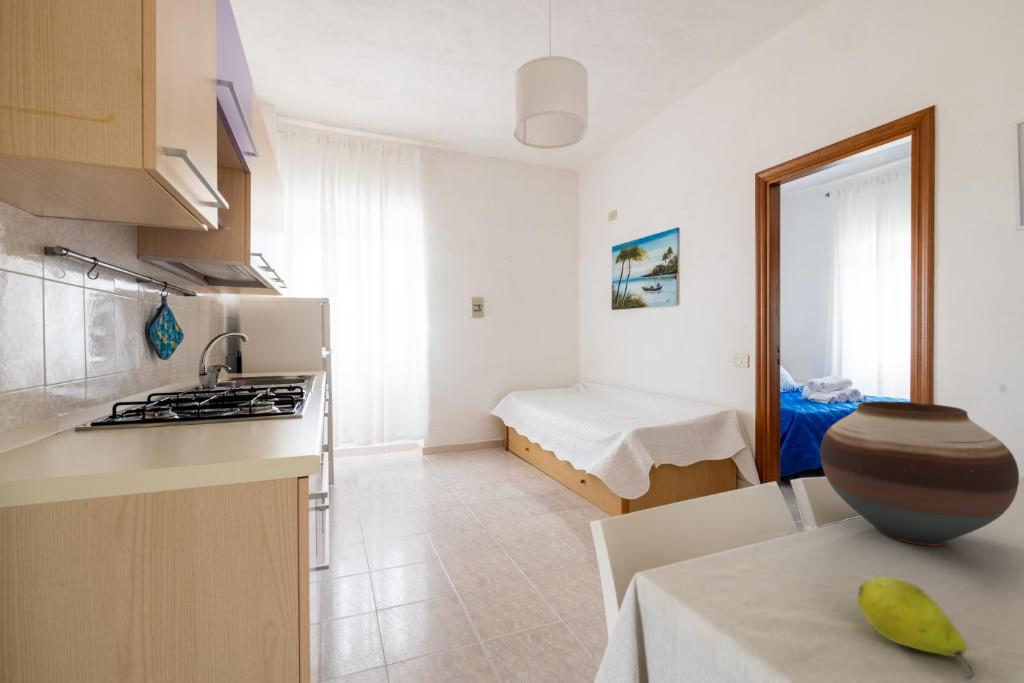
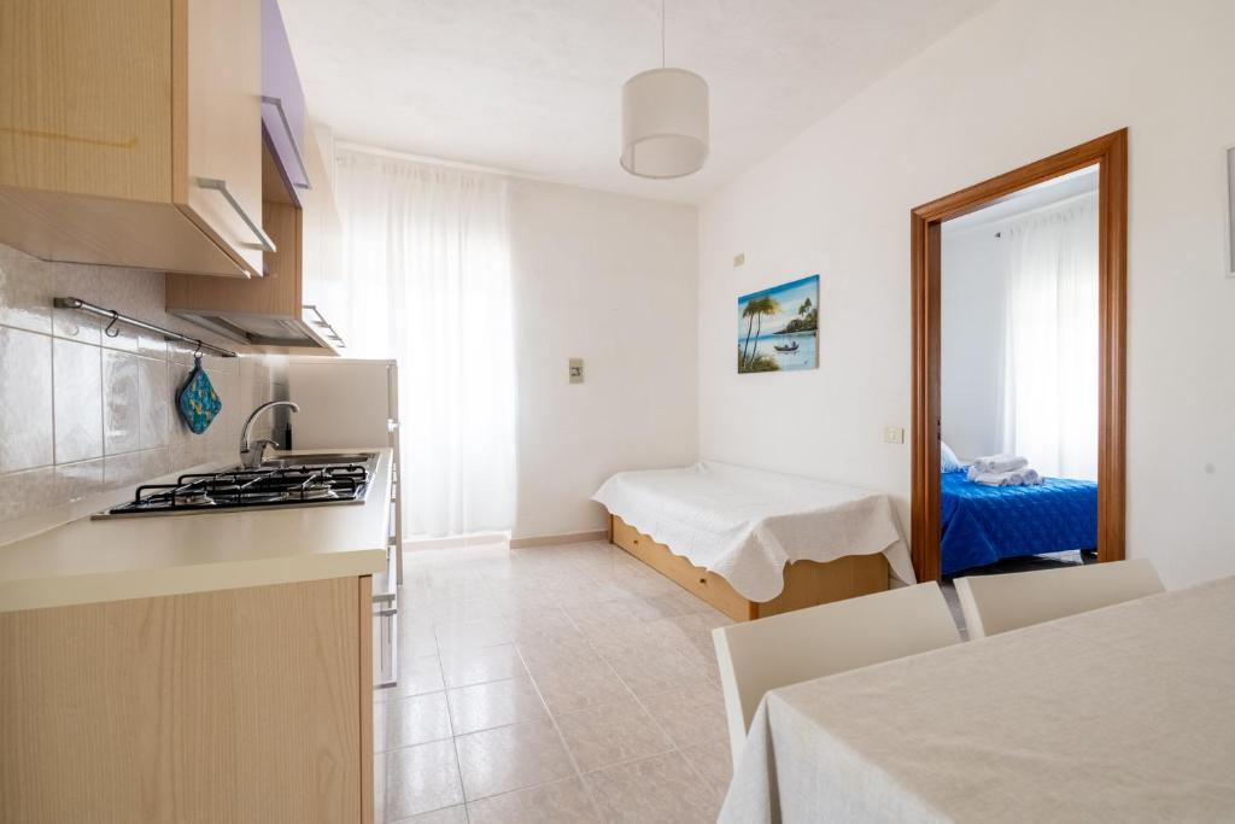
- vase [819,400,1020,547]
- fruit [856,576,975,680]
